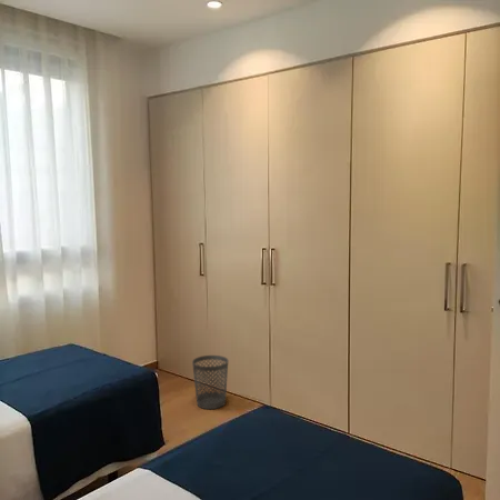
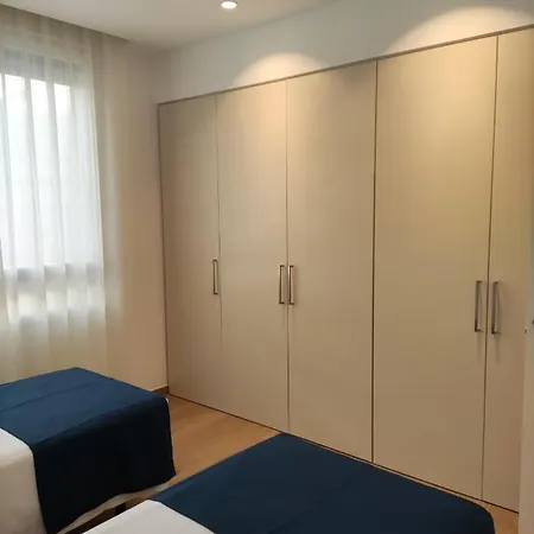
- wastebasket [191,354,229,410]
